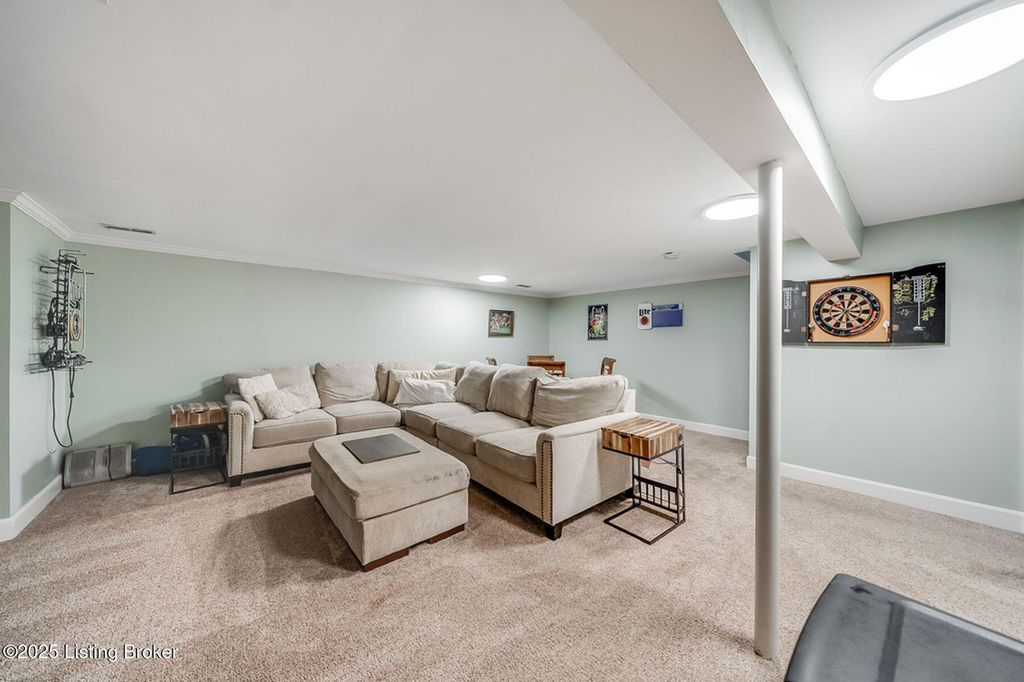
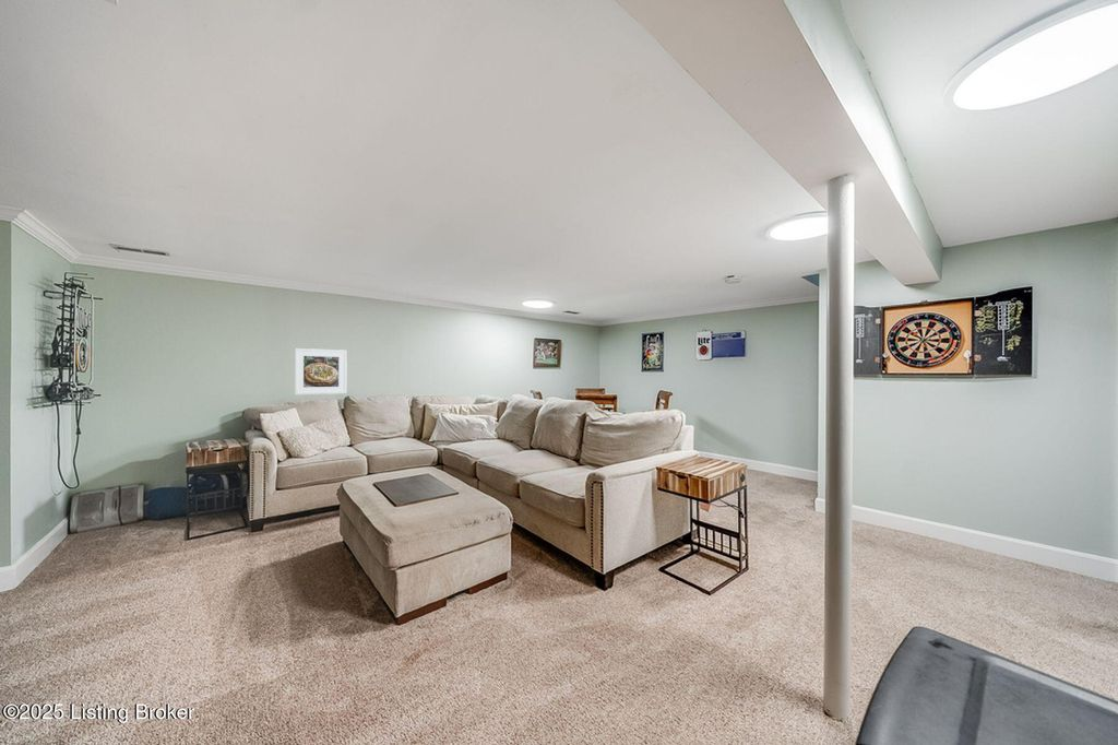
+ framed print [294,347,348,395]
